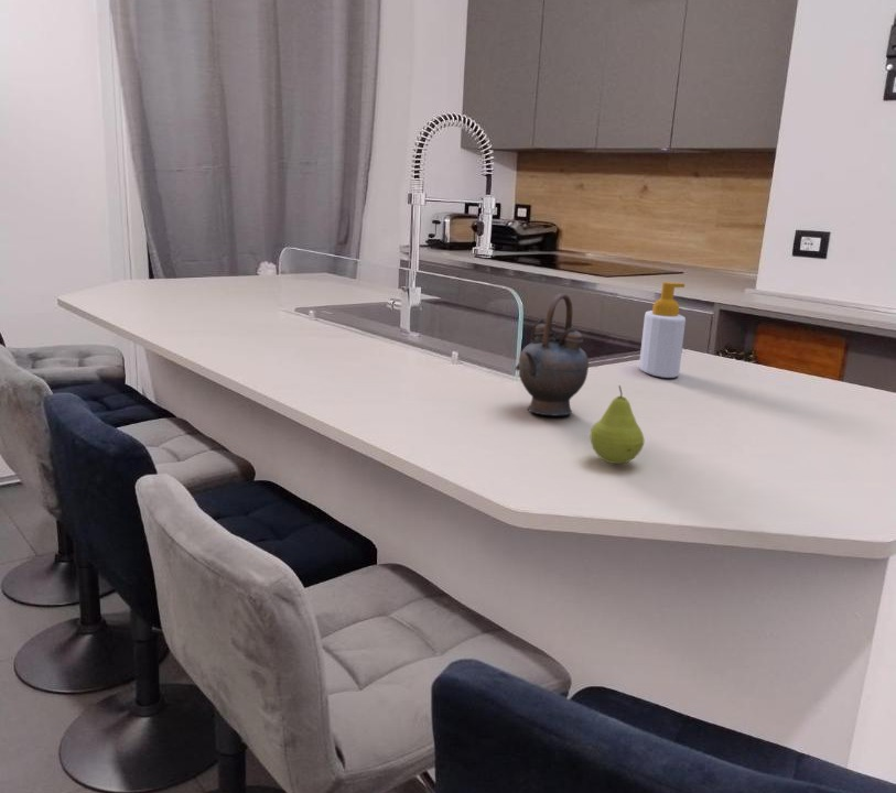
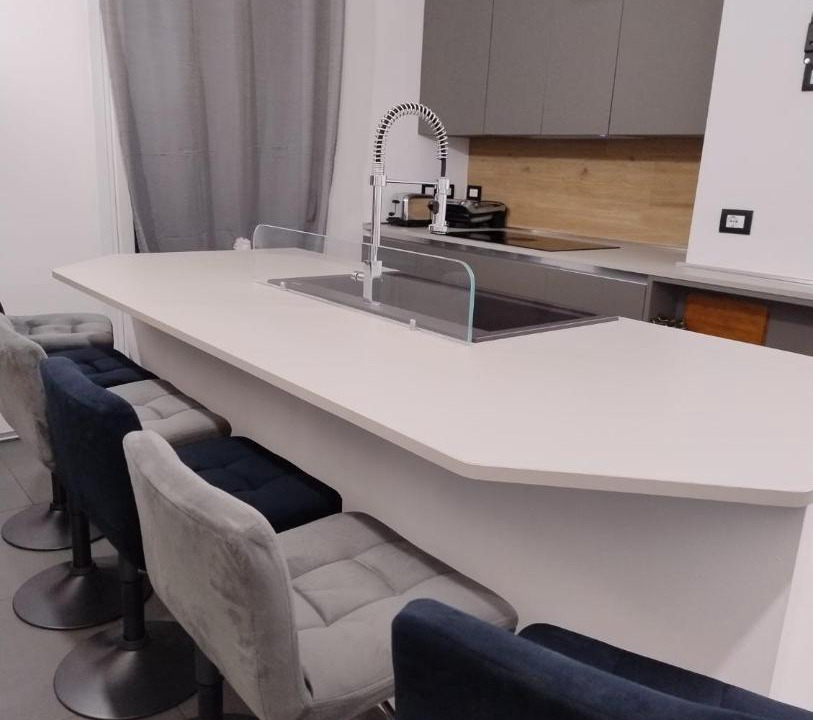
- teapot [514,293,590,417]
- fruit [590,384,645,465]
- soap bottle [638,281,687,379]
